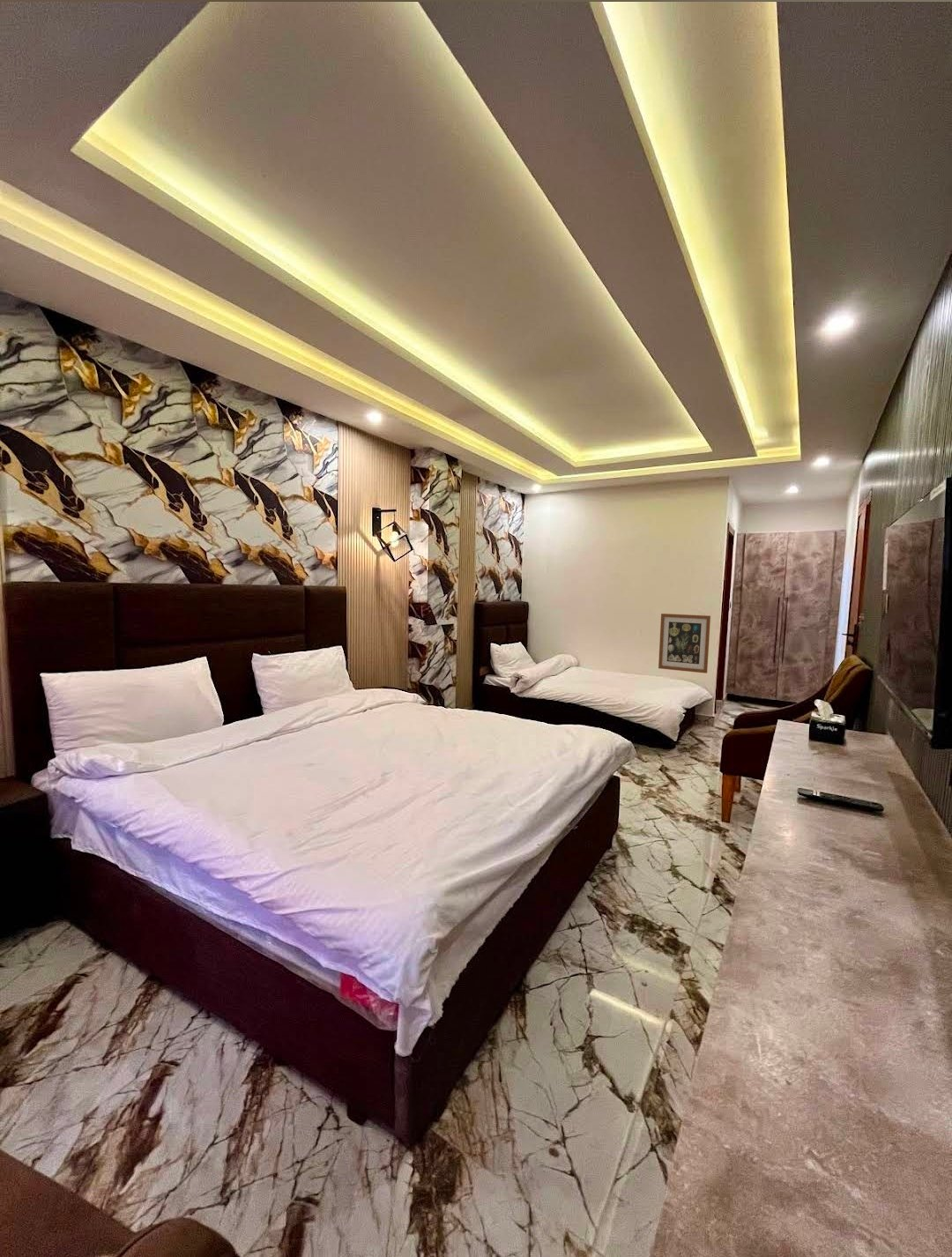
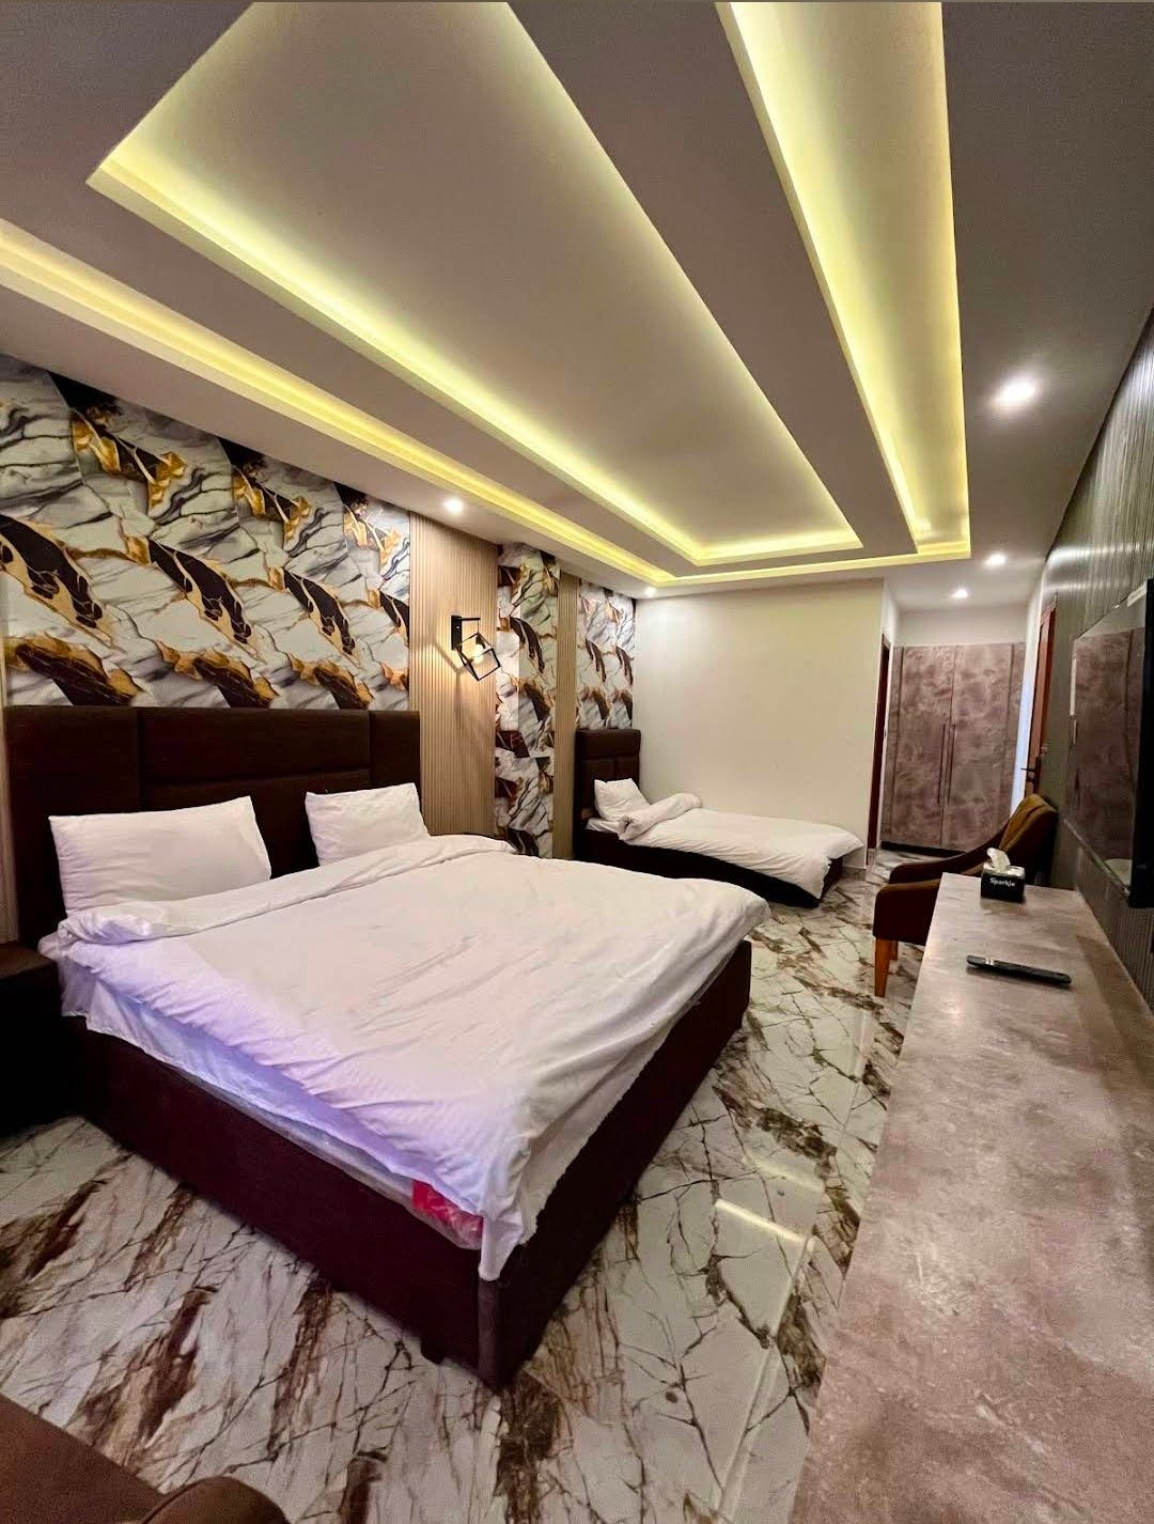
- wall art [658,613,711,674]
